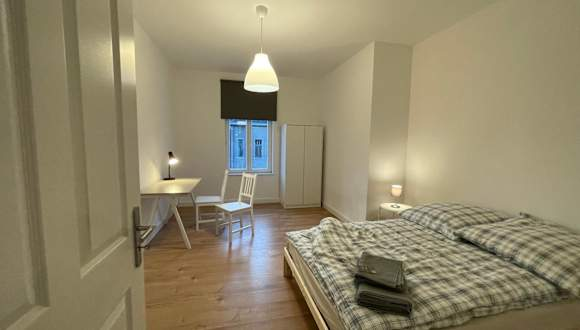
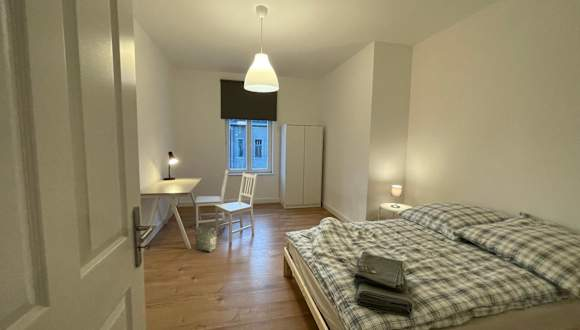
+ bag [194,226,218,253]
